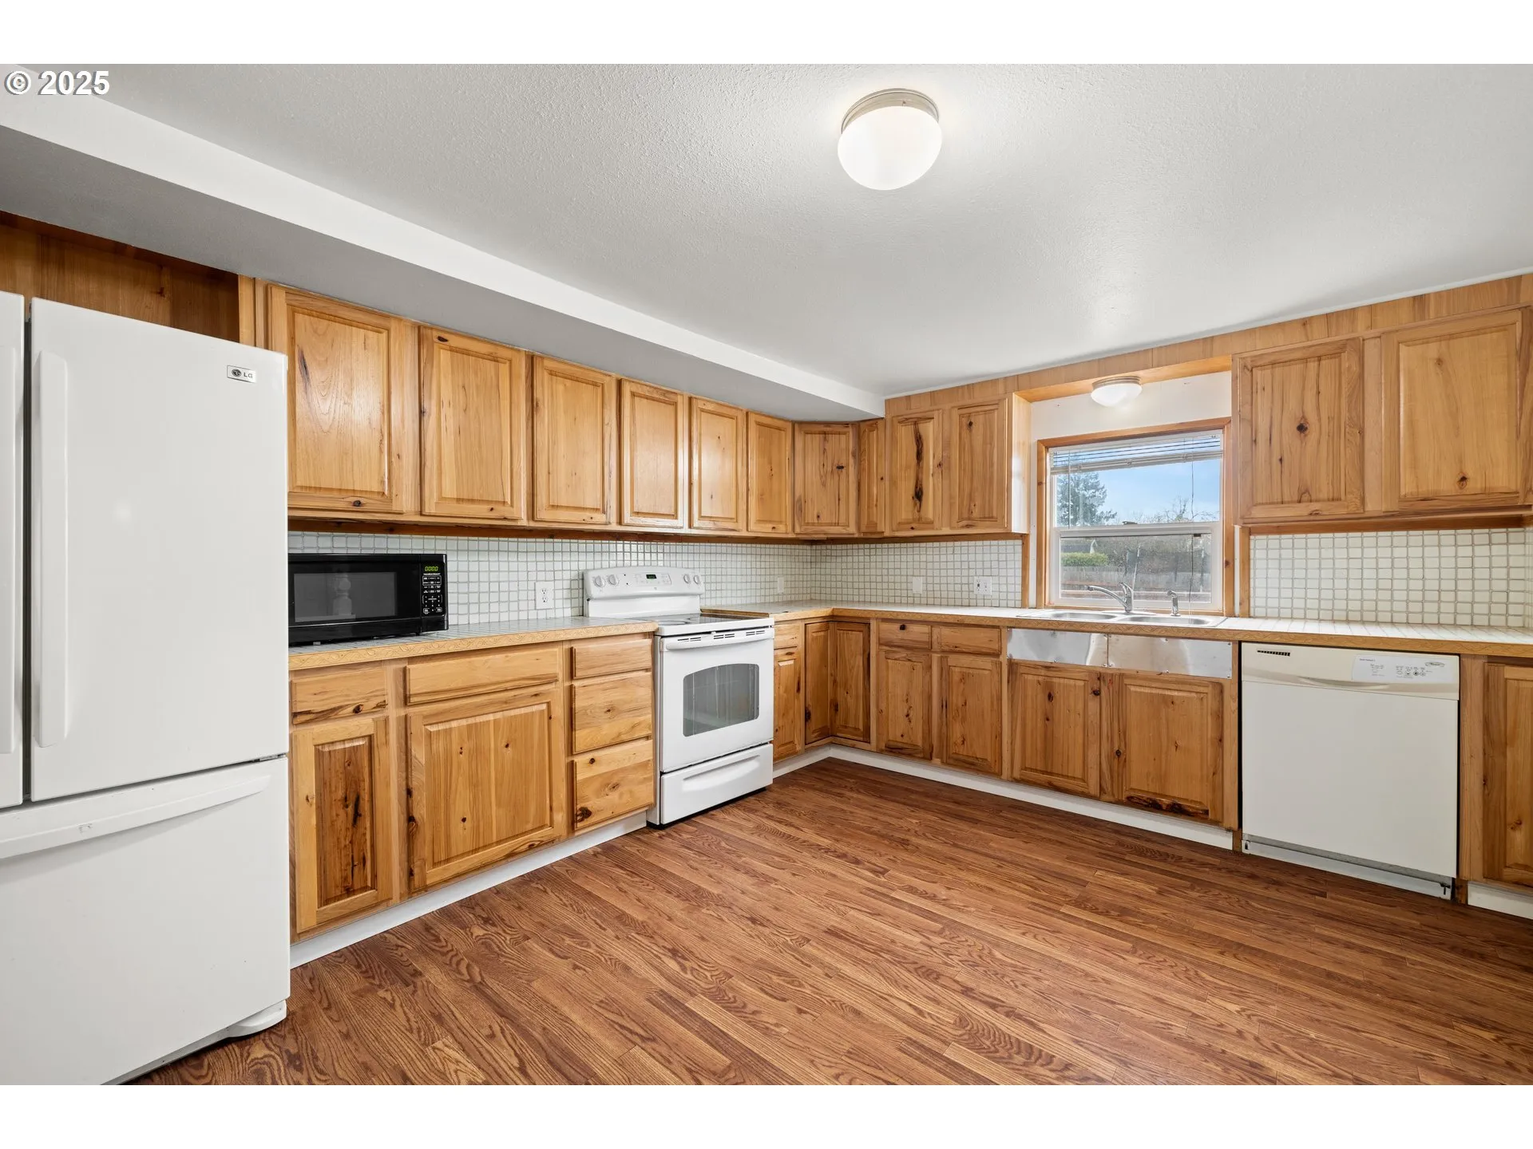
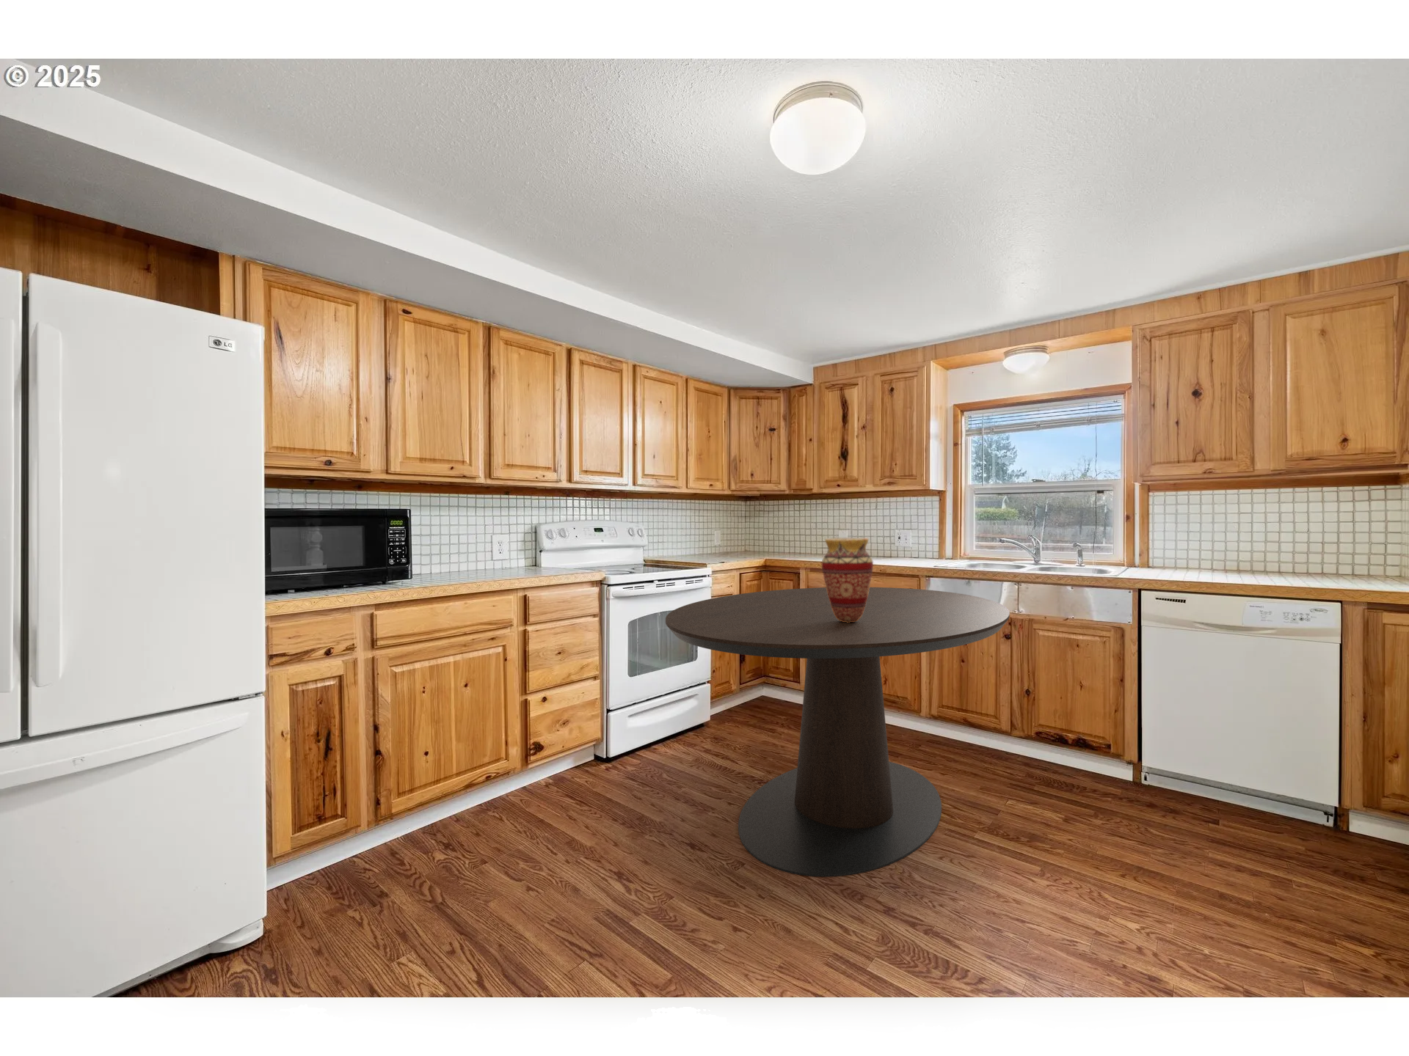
+ dining table [665,587,1011,877]
+ vase [821,537,874,622]
